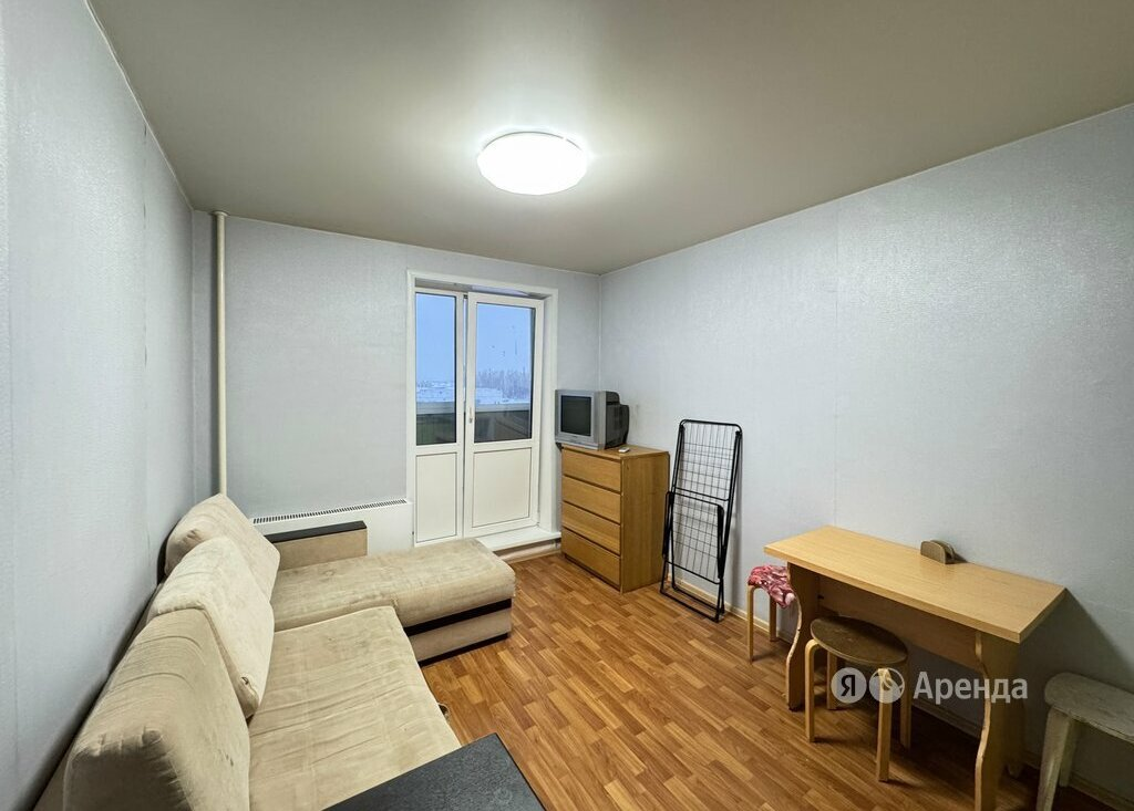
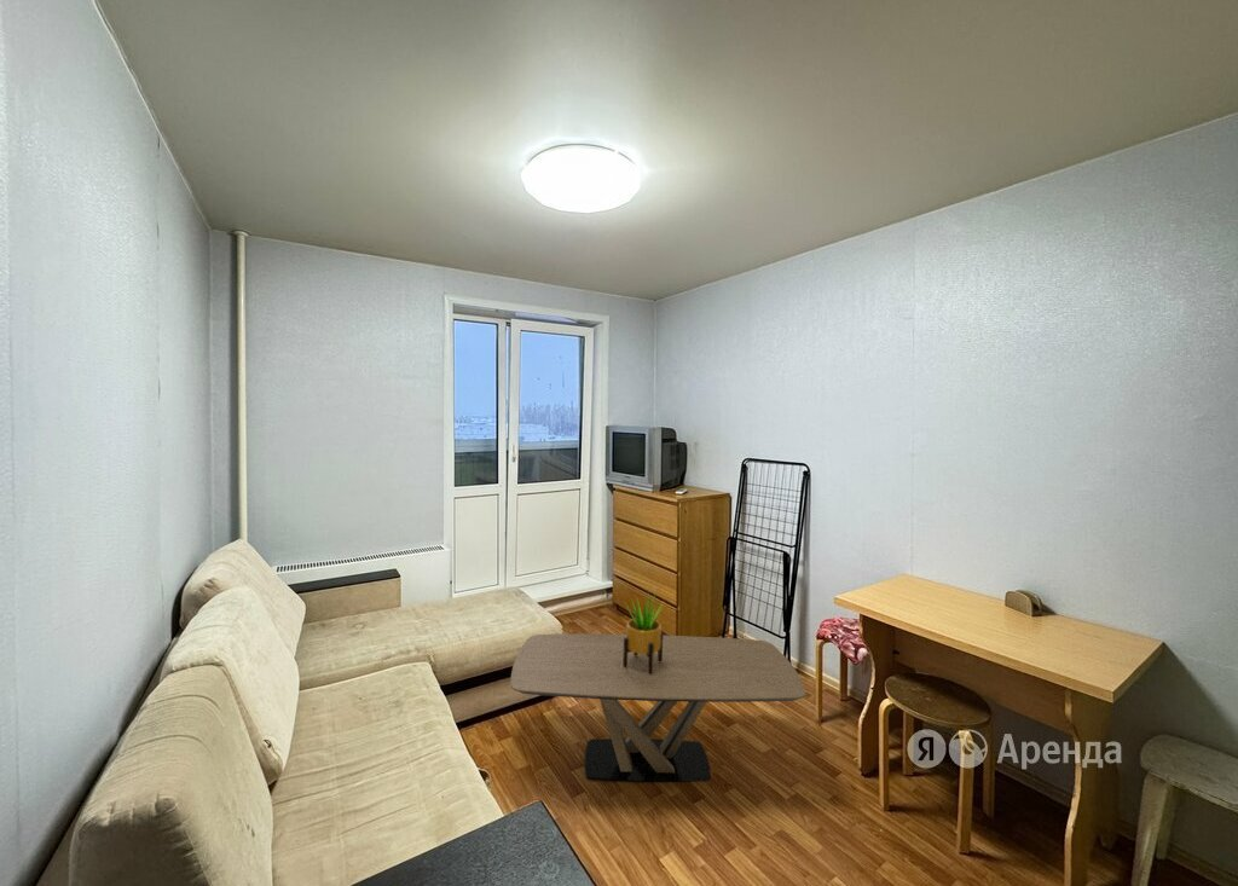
+ coffee table [509,633,808,783]
+ potted plant [623,590,664,674]
